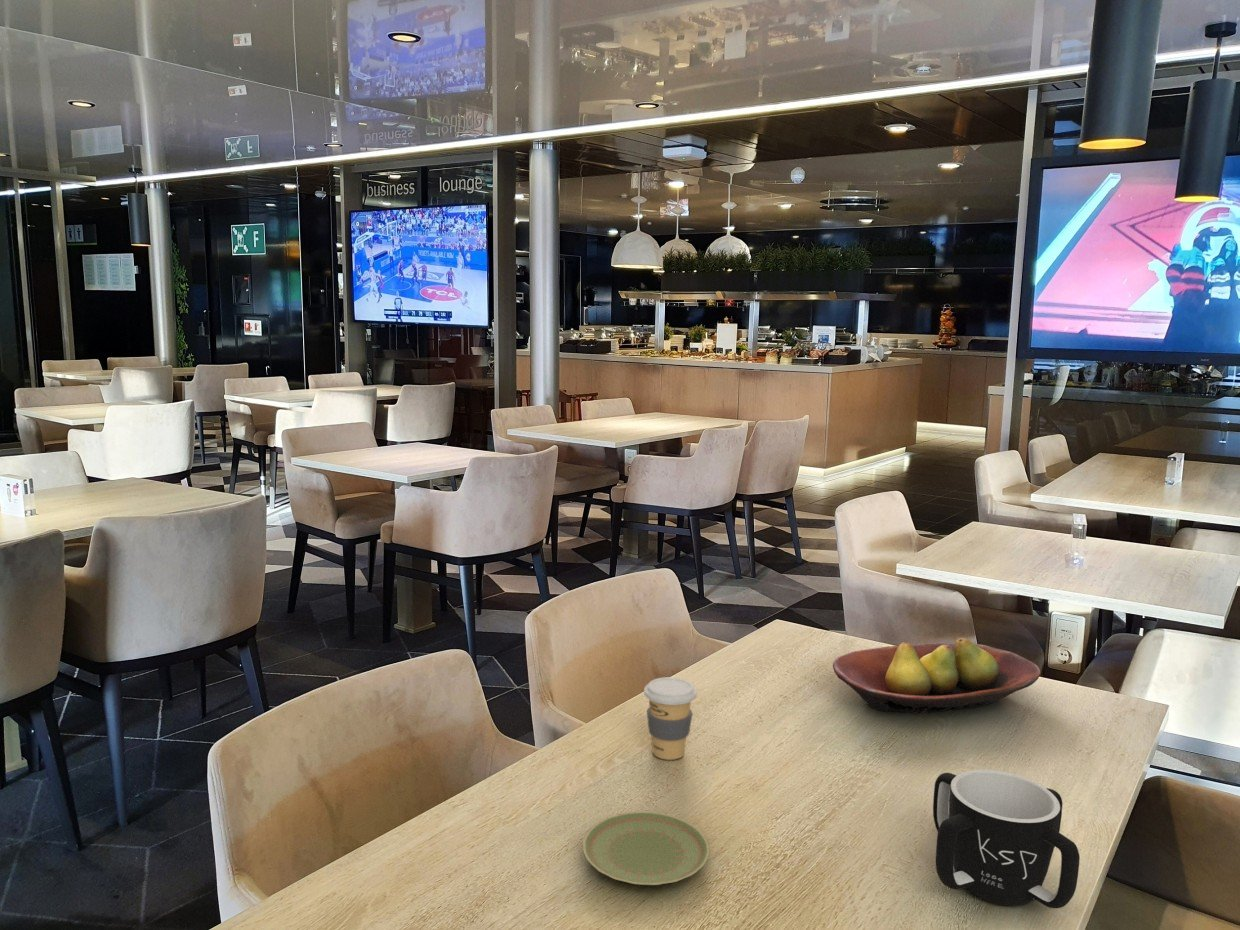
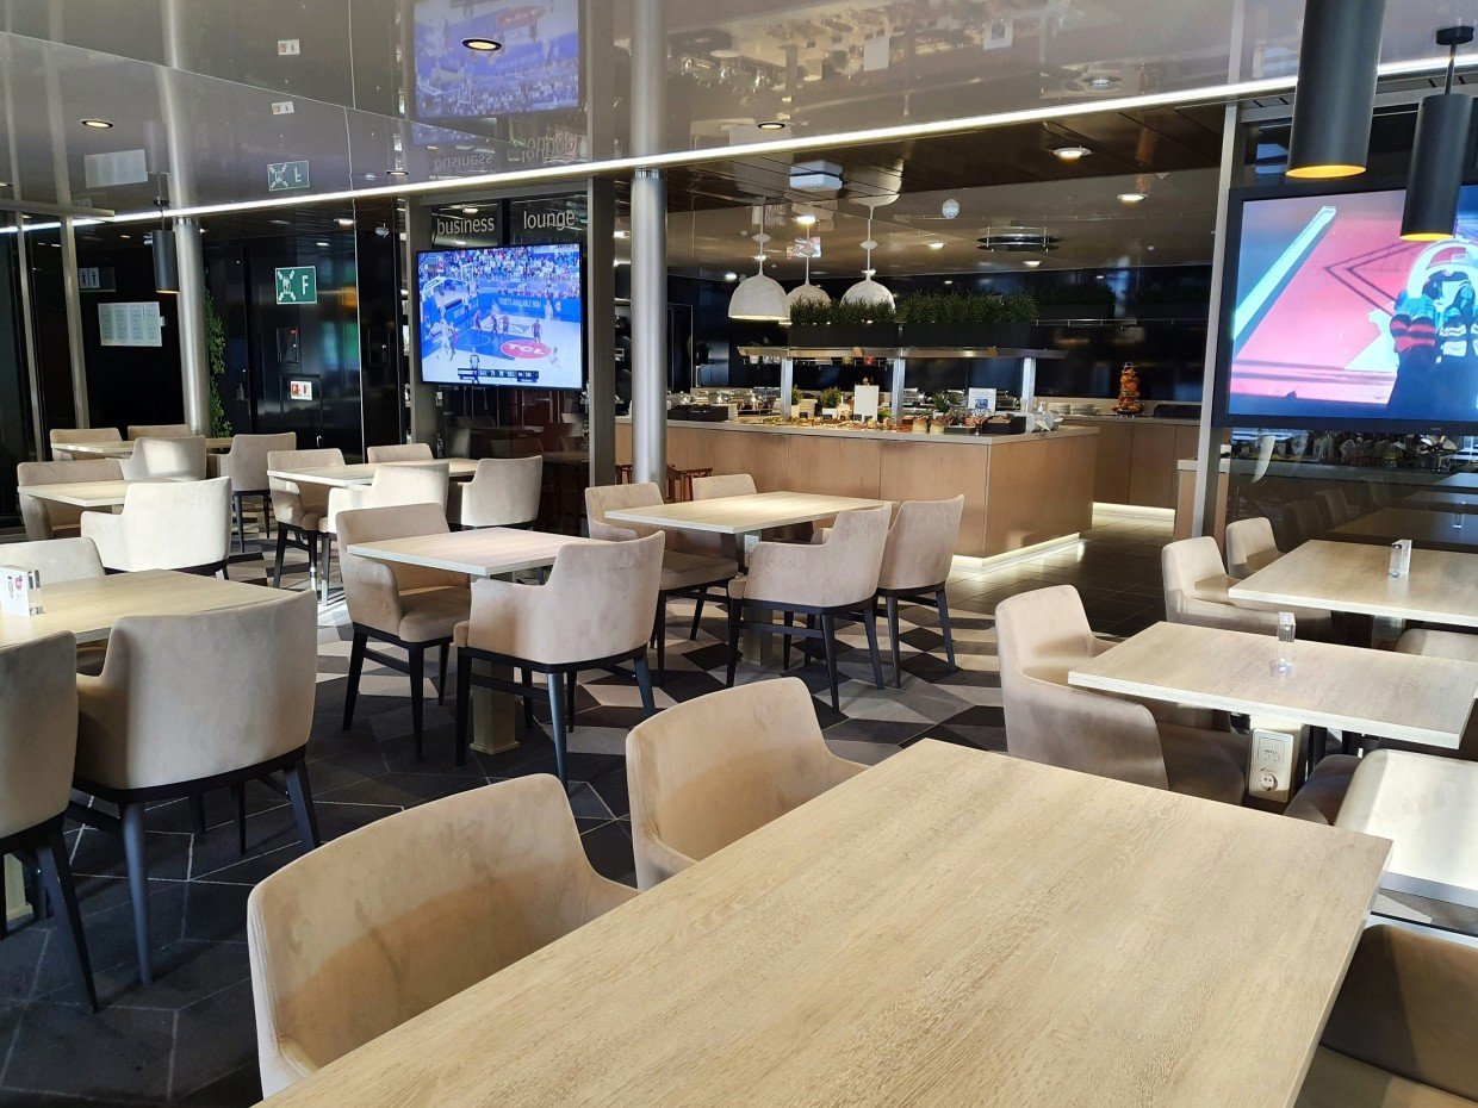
- plate [582,810,710,886]
- fruit bowl [832,637,1041,714]
- coffee cup [643,676,698,761]
- mug [932,769,1081,909]
